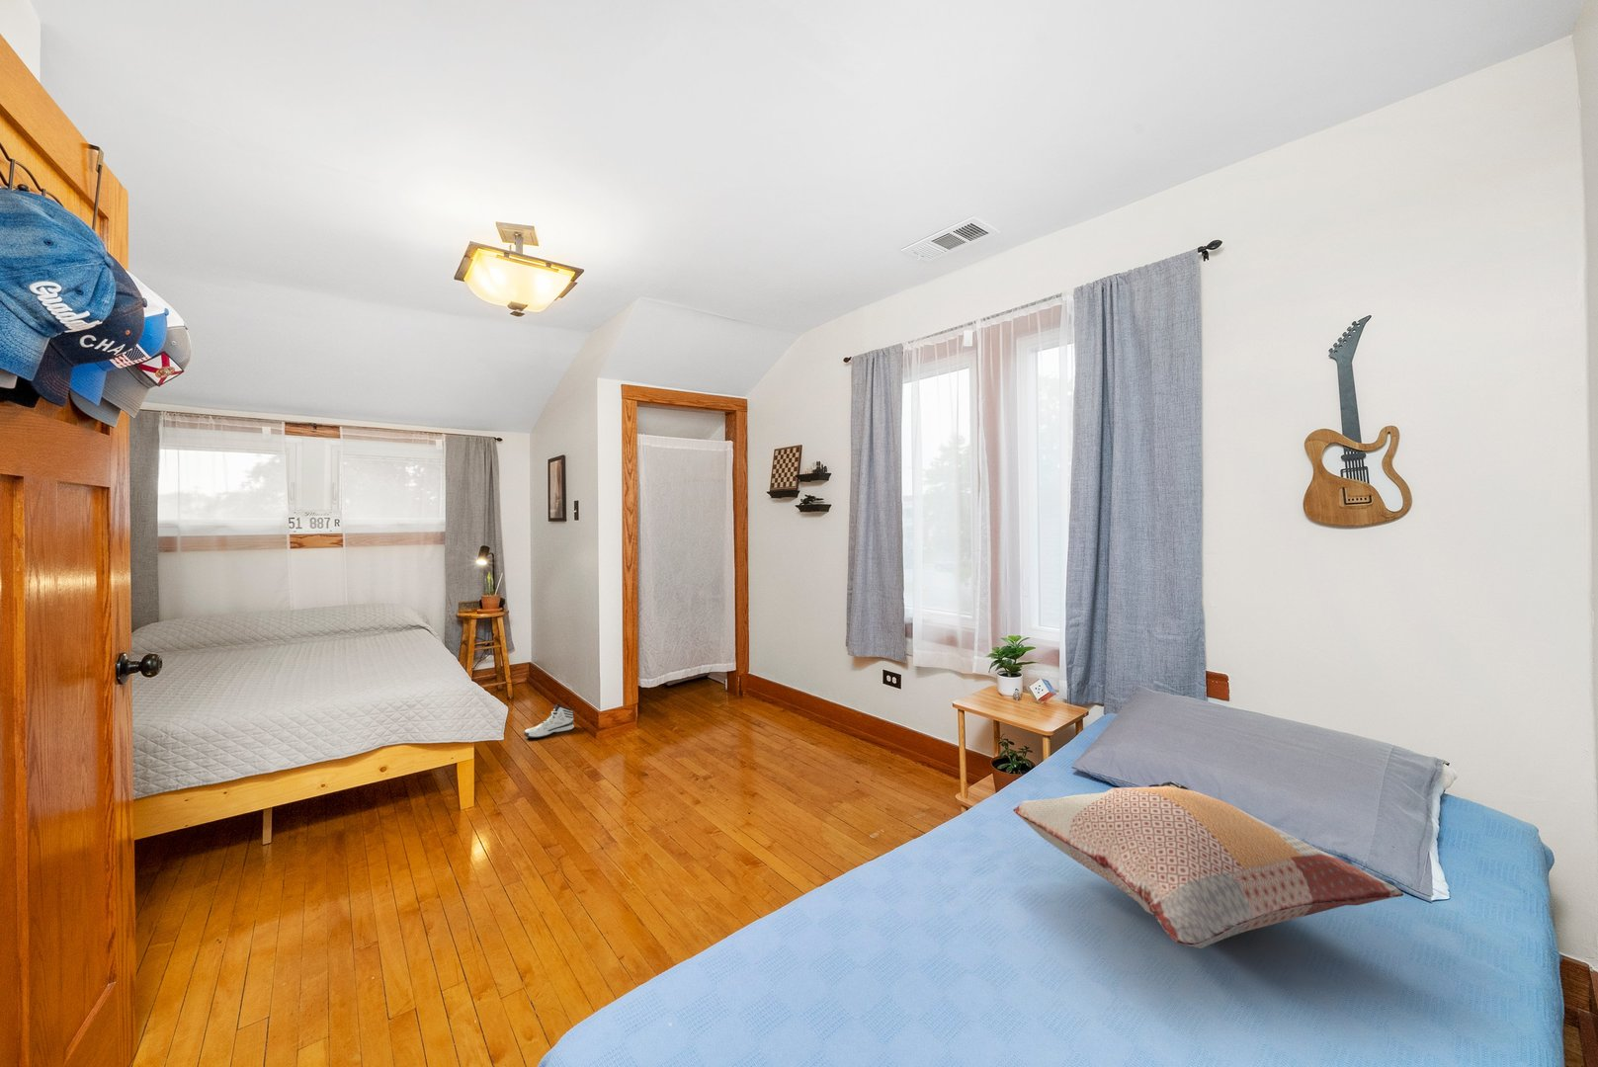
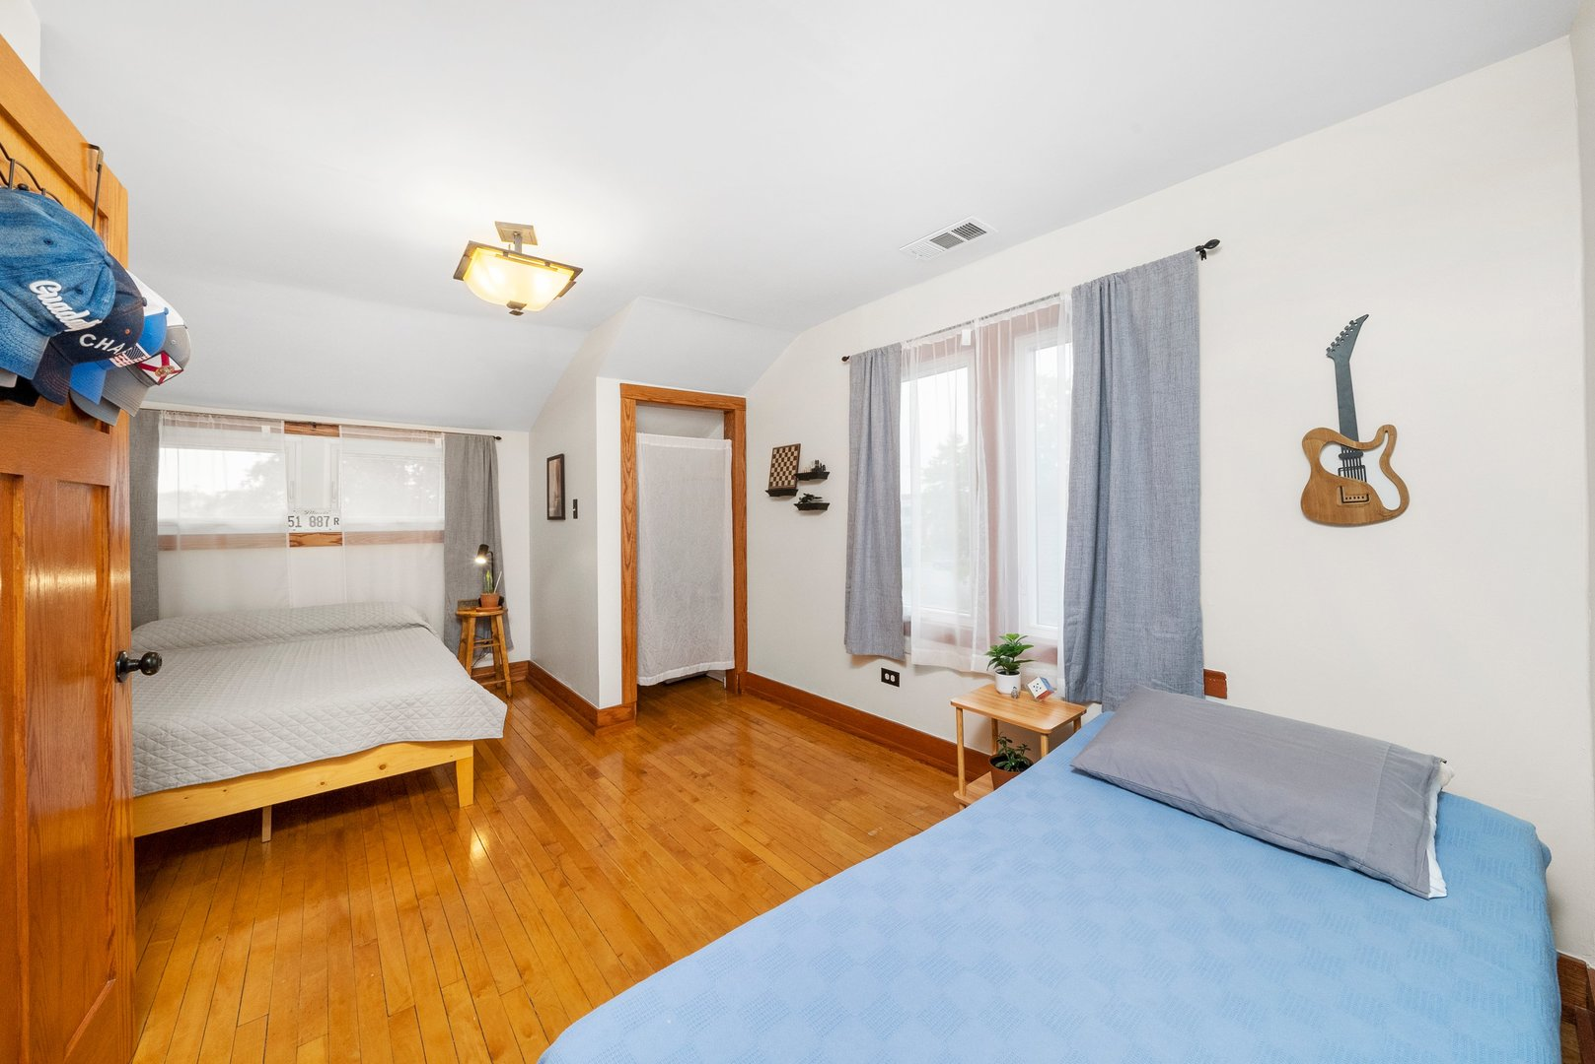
- sneaker [523,704,575,740]
- decorative pillow [1012,780,1405,949]
